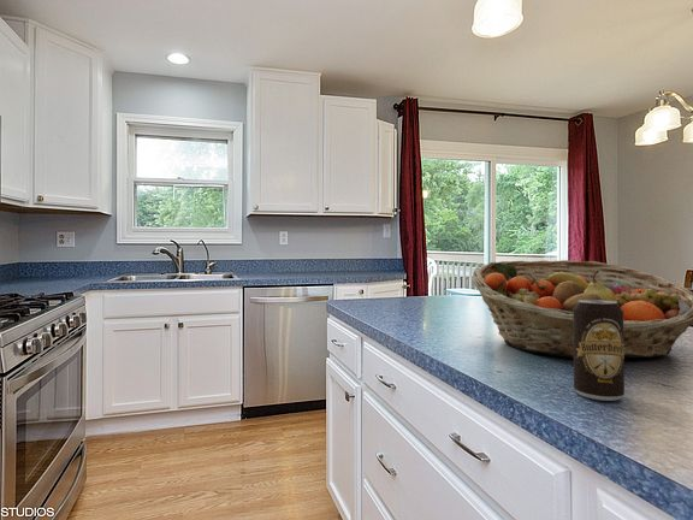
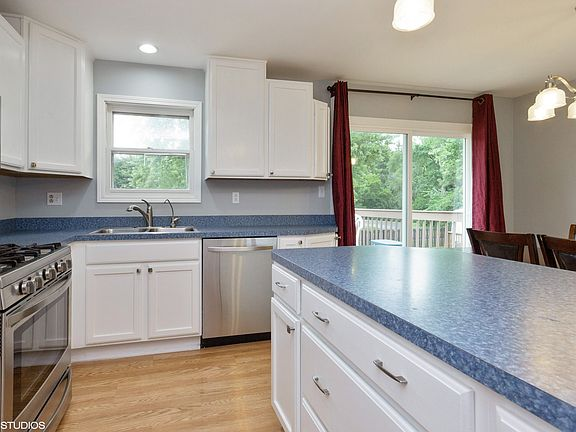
- beverage can [573,300,626,402]
- fruit basket [472,259,693,359]
